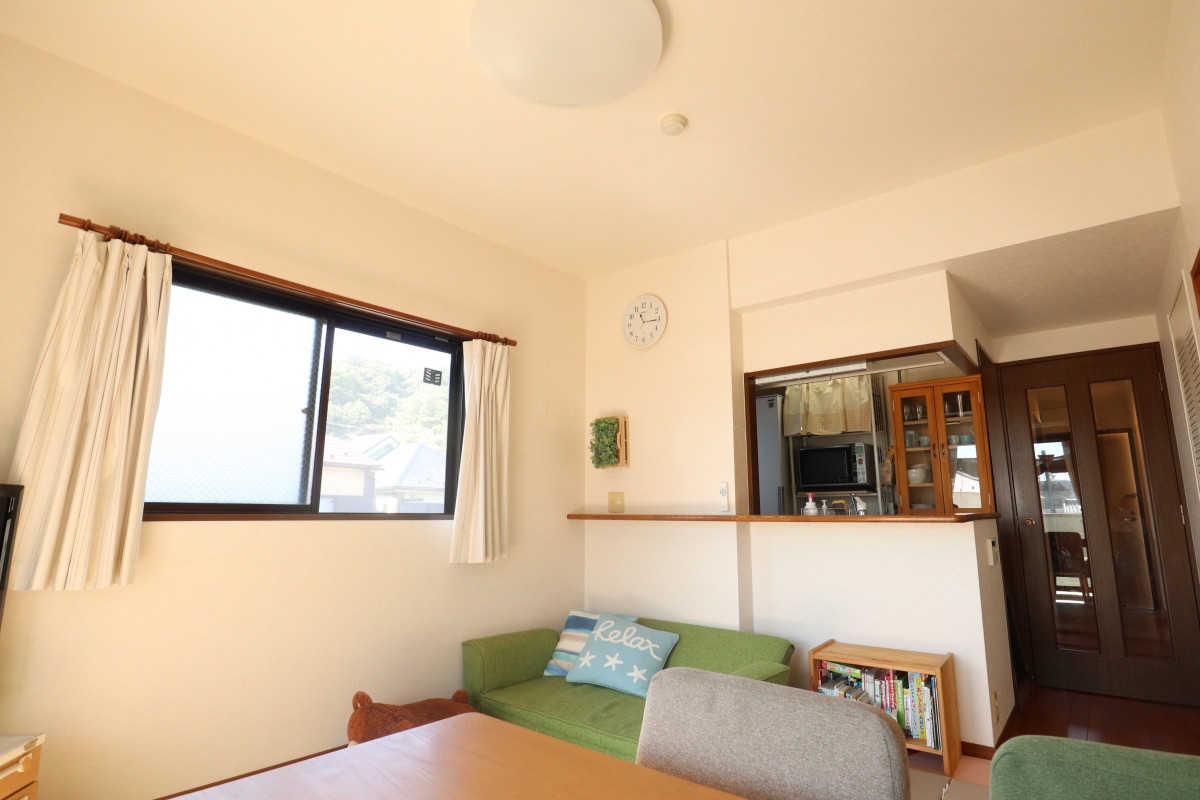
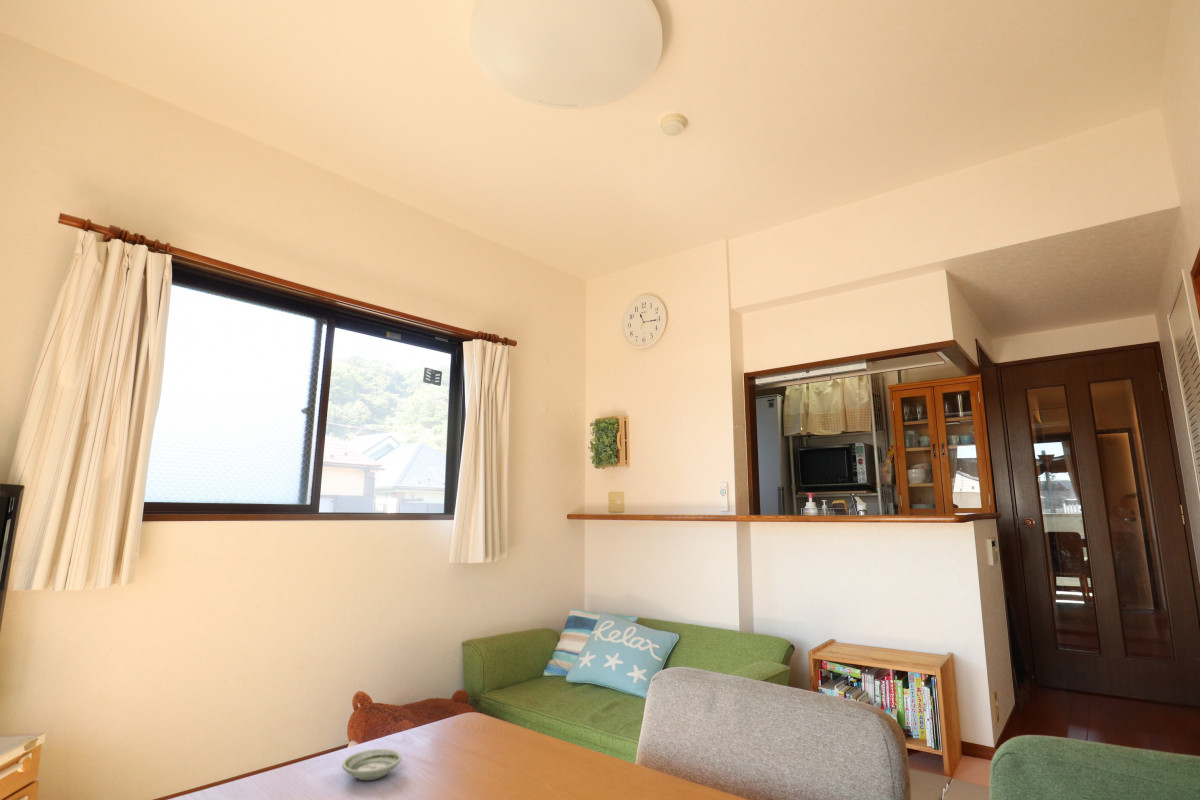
+ saucer [341,748,403,781]
